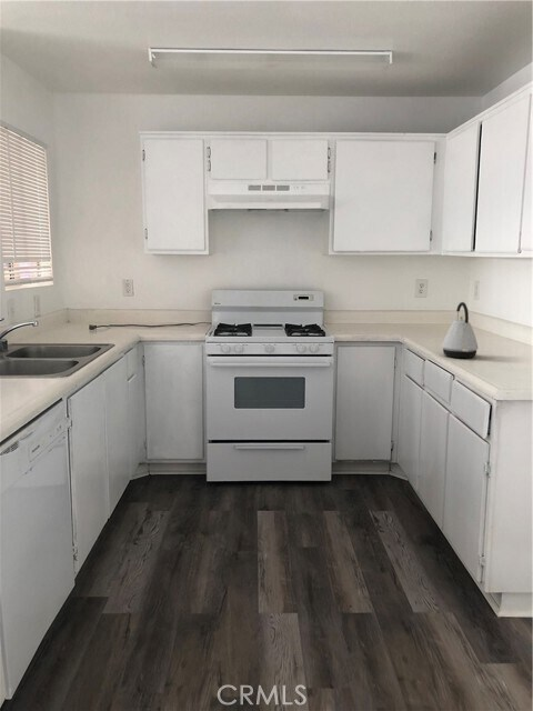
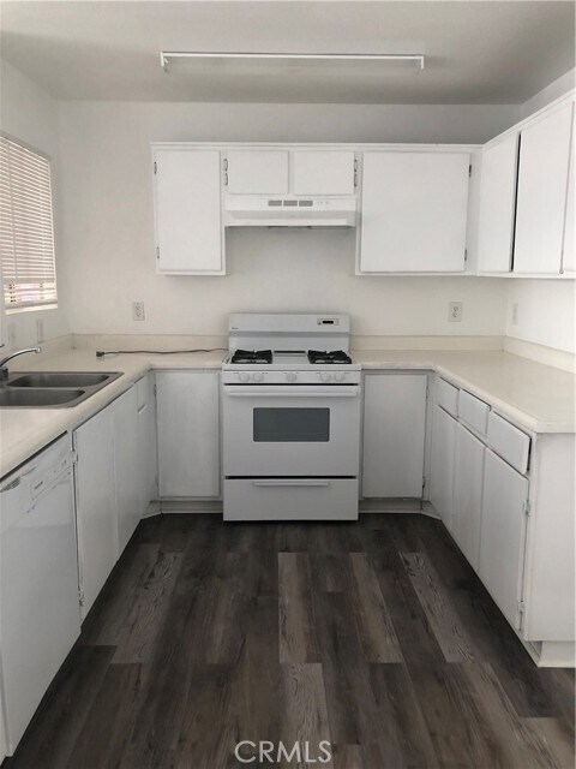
- kettle [441,301,480,359]
